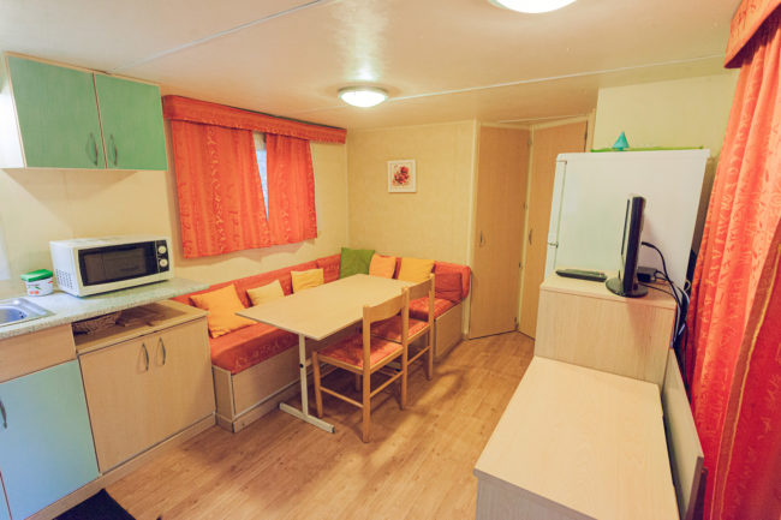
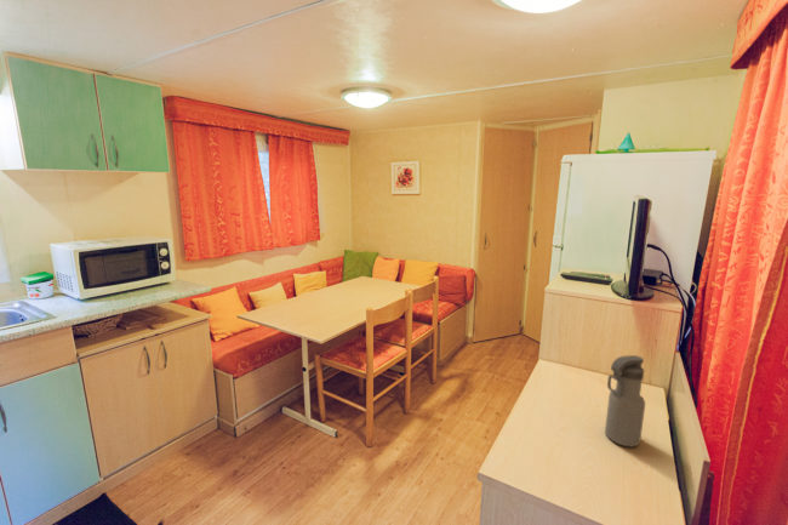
+ water bottle [604,354,646,447]
